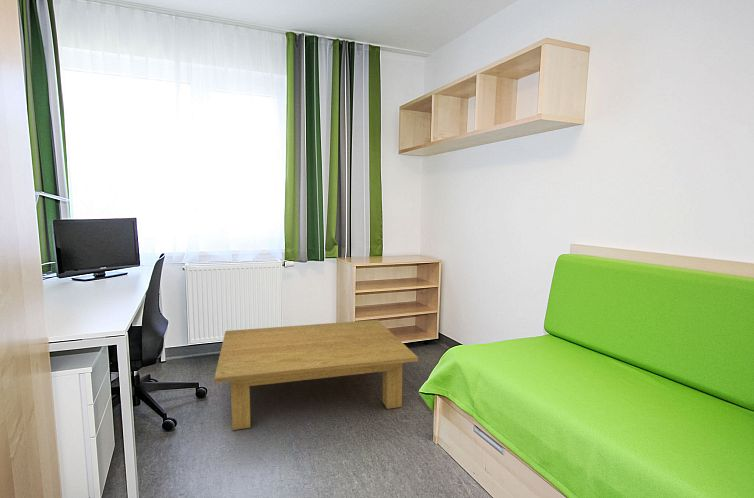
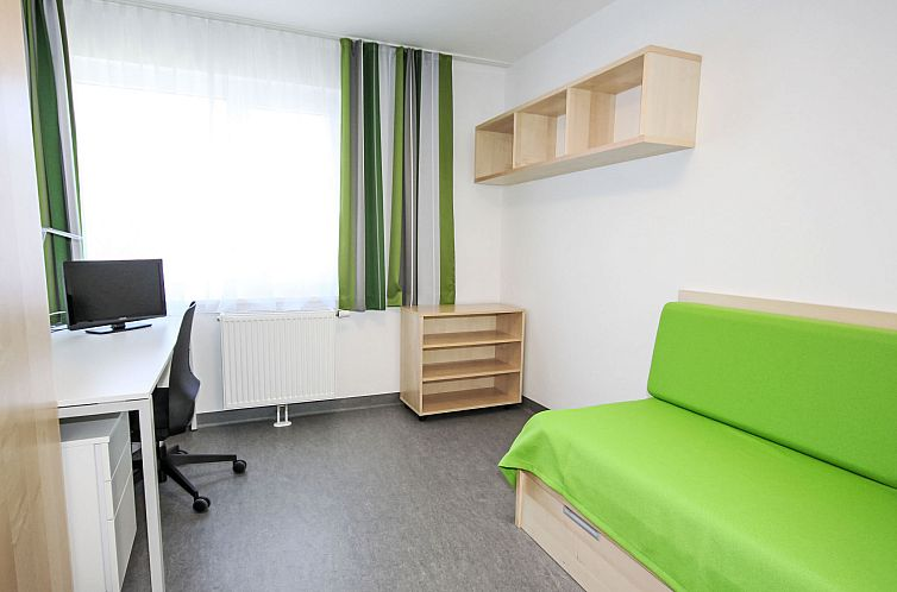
- coffee table [213,319,419,431]
